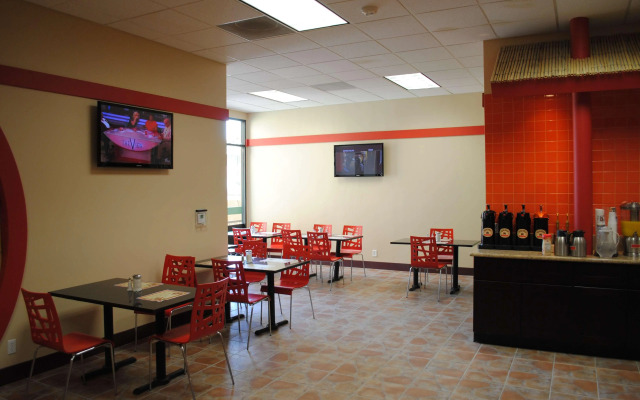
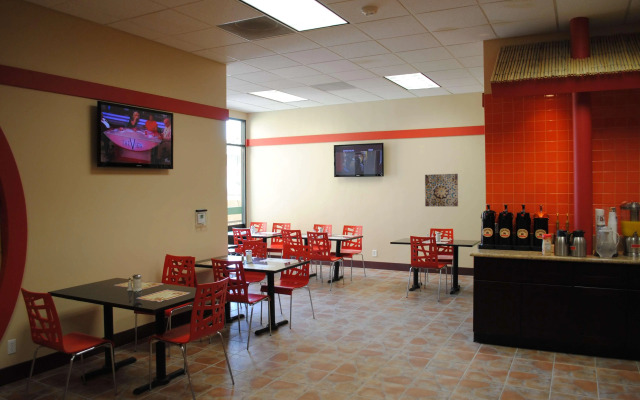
+ wall art [424,173,459,207]
